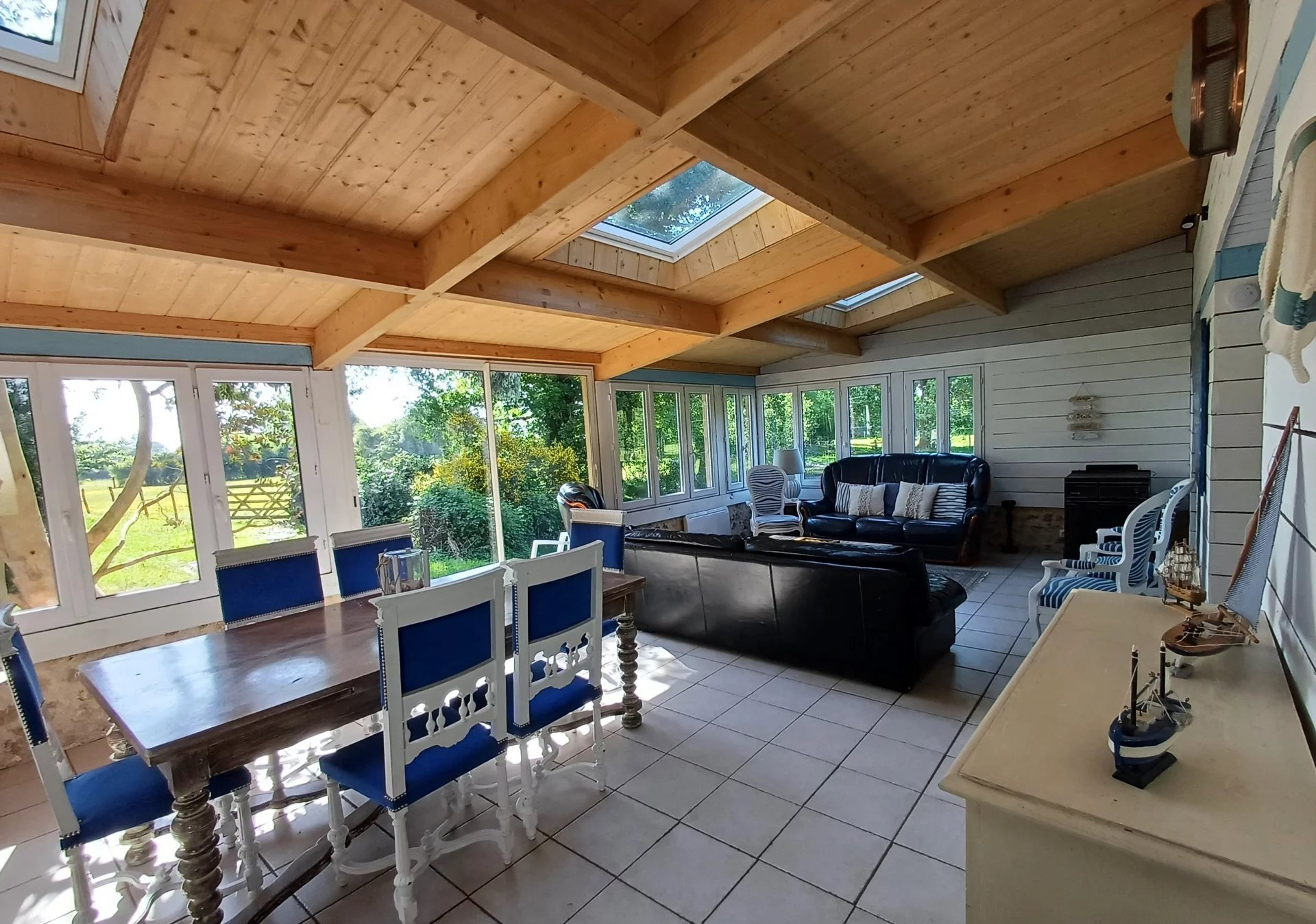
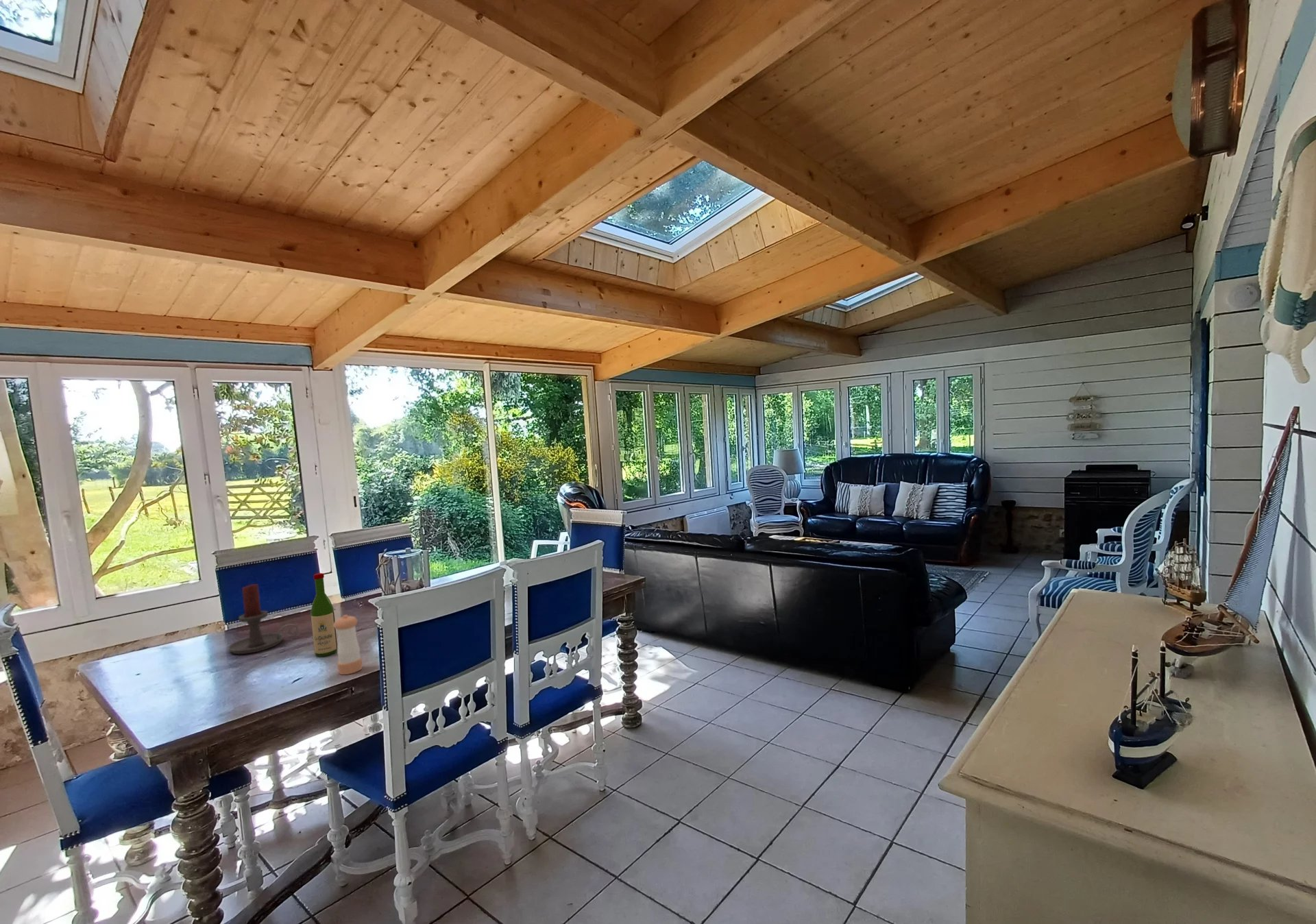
+ wine bottle [310,572,338,657]
+ pepper shaker [334,614,363,675]
+ candle holder [228,583,299,655]
